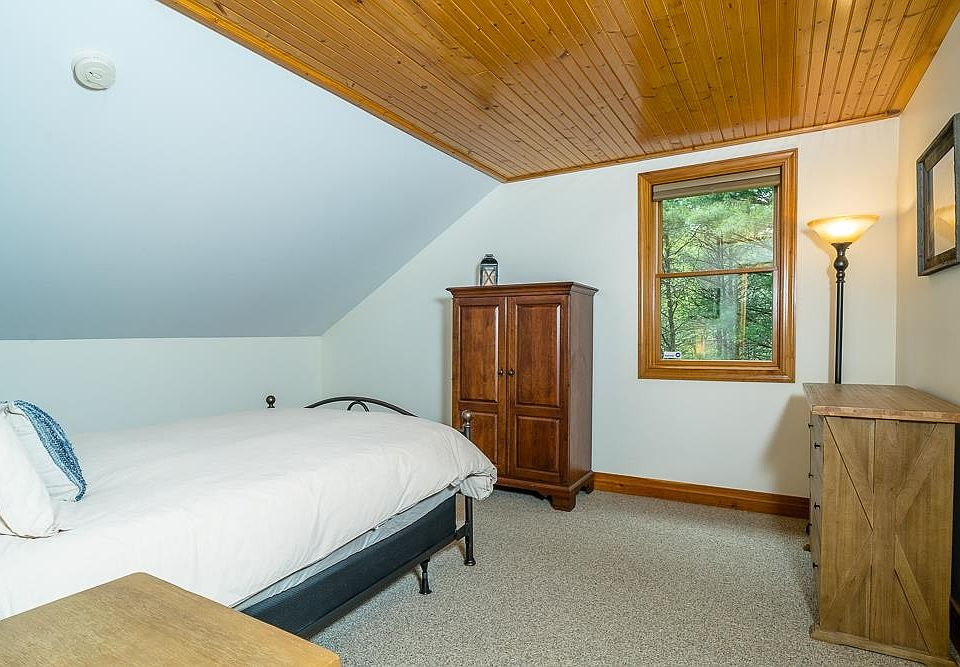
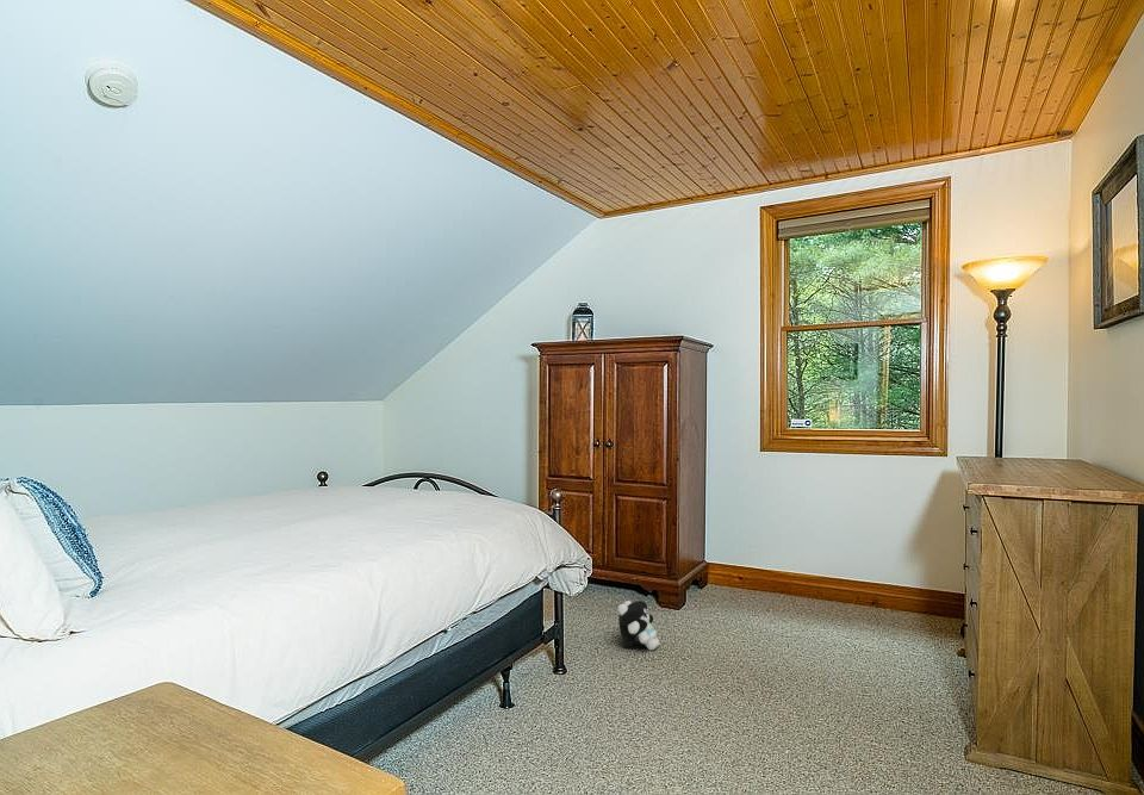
+ plush toy [617,600,660,651]
